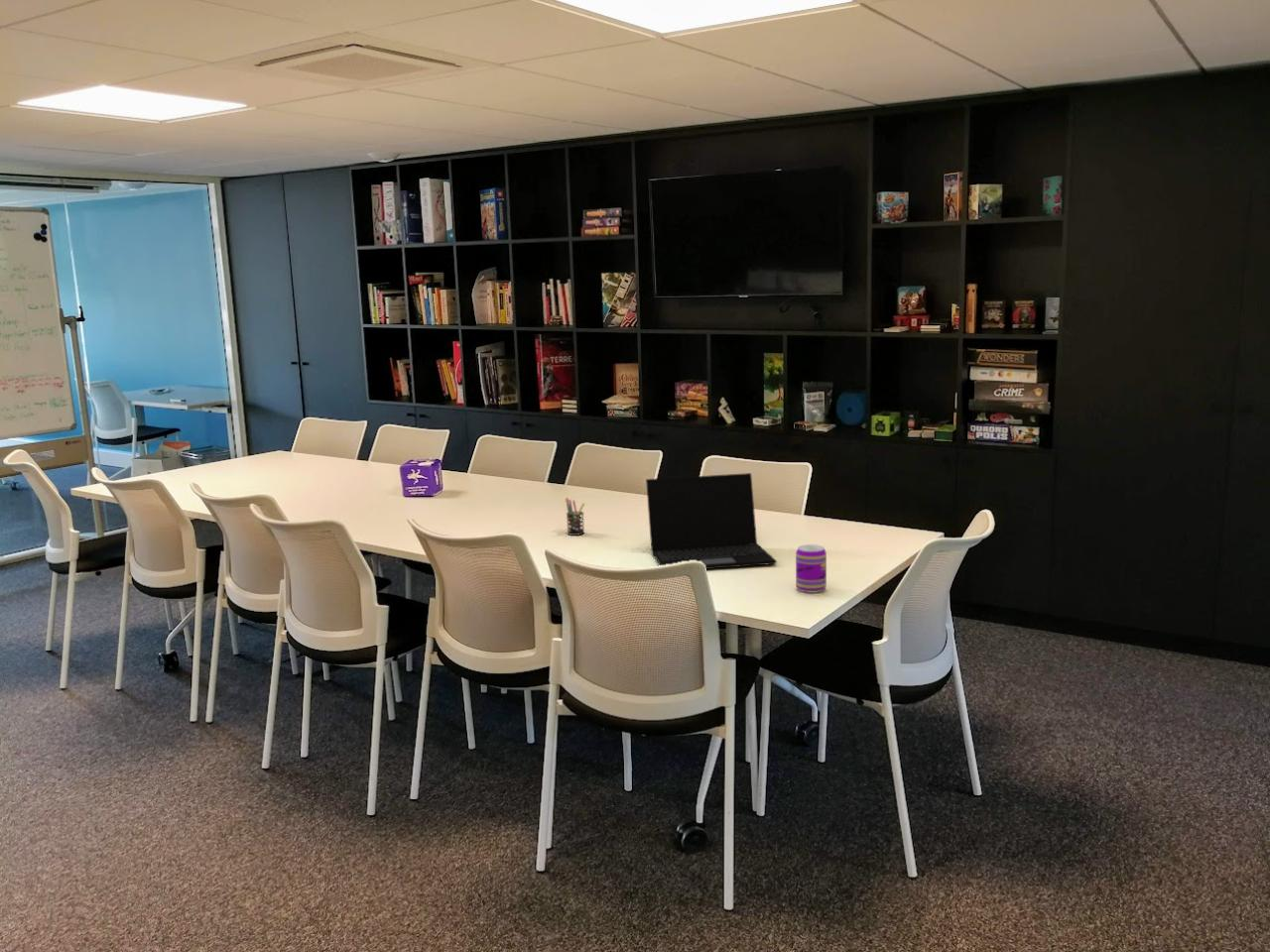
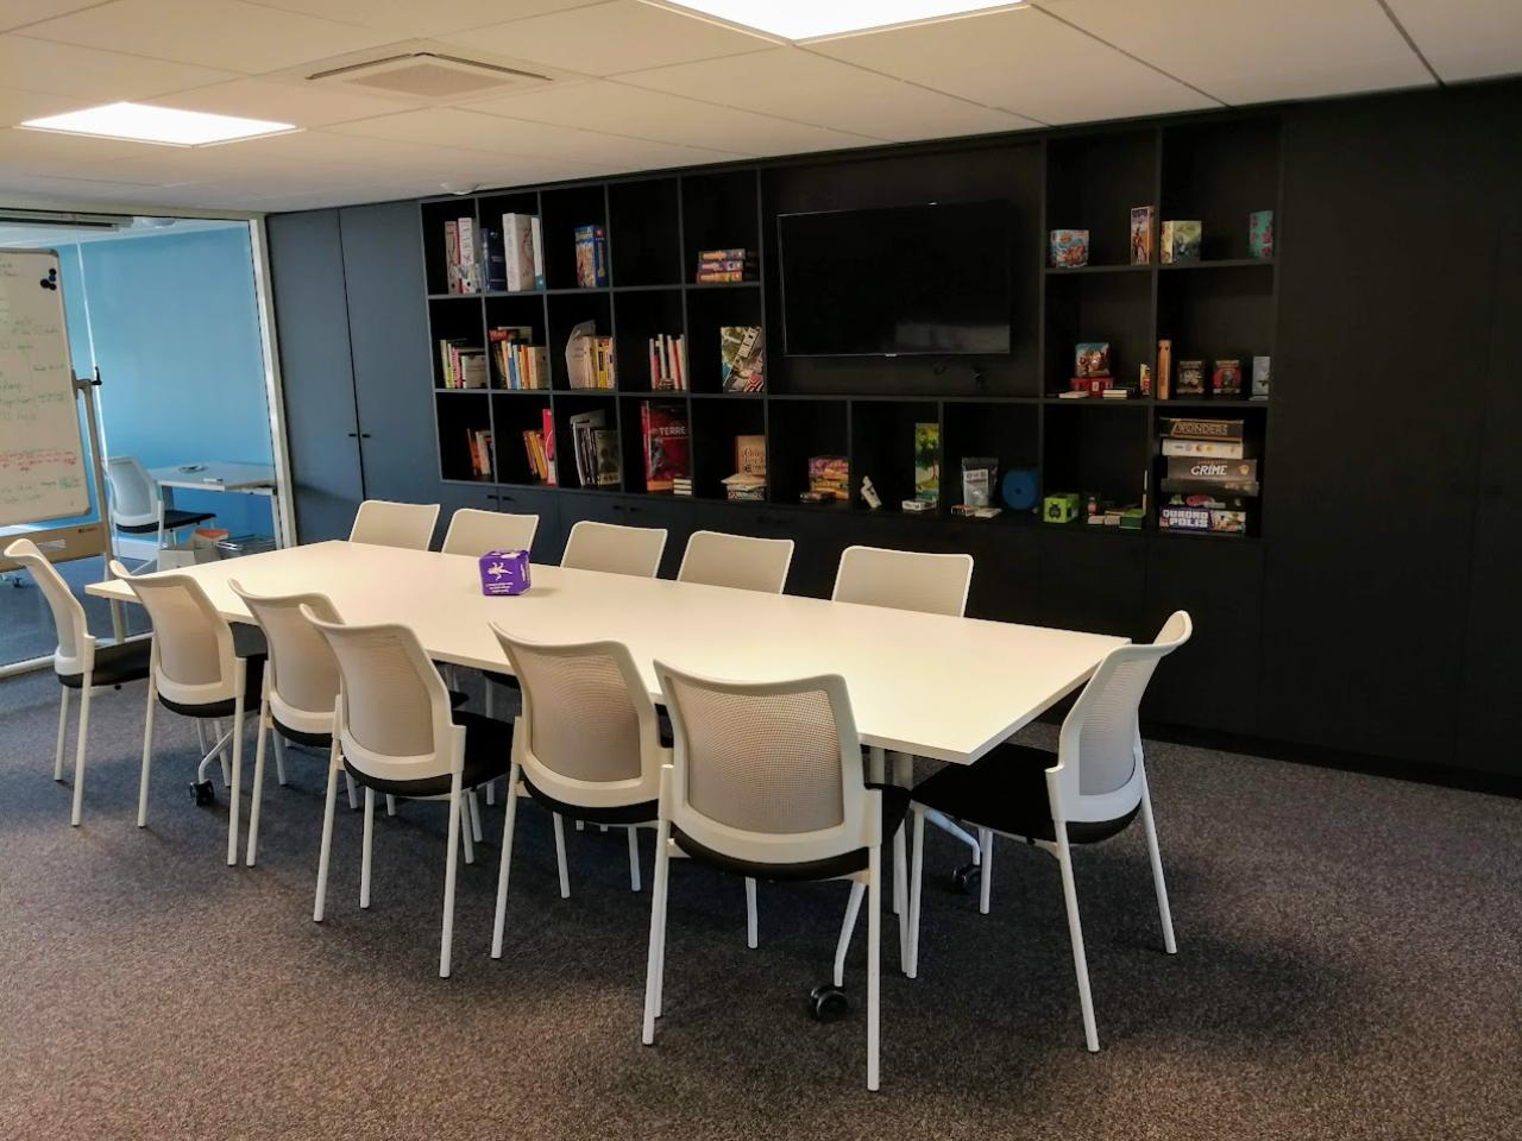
- beverage can [795,543,827,594]
- pen holder [565,497,585,536]
- laptop [645,472,778,570]
